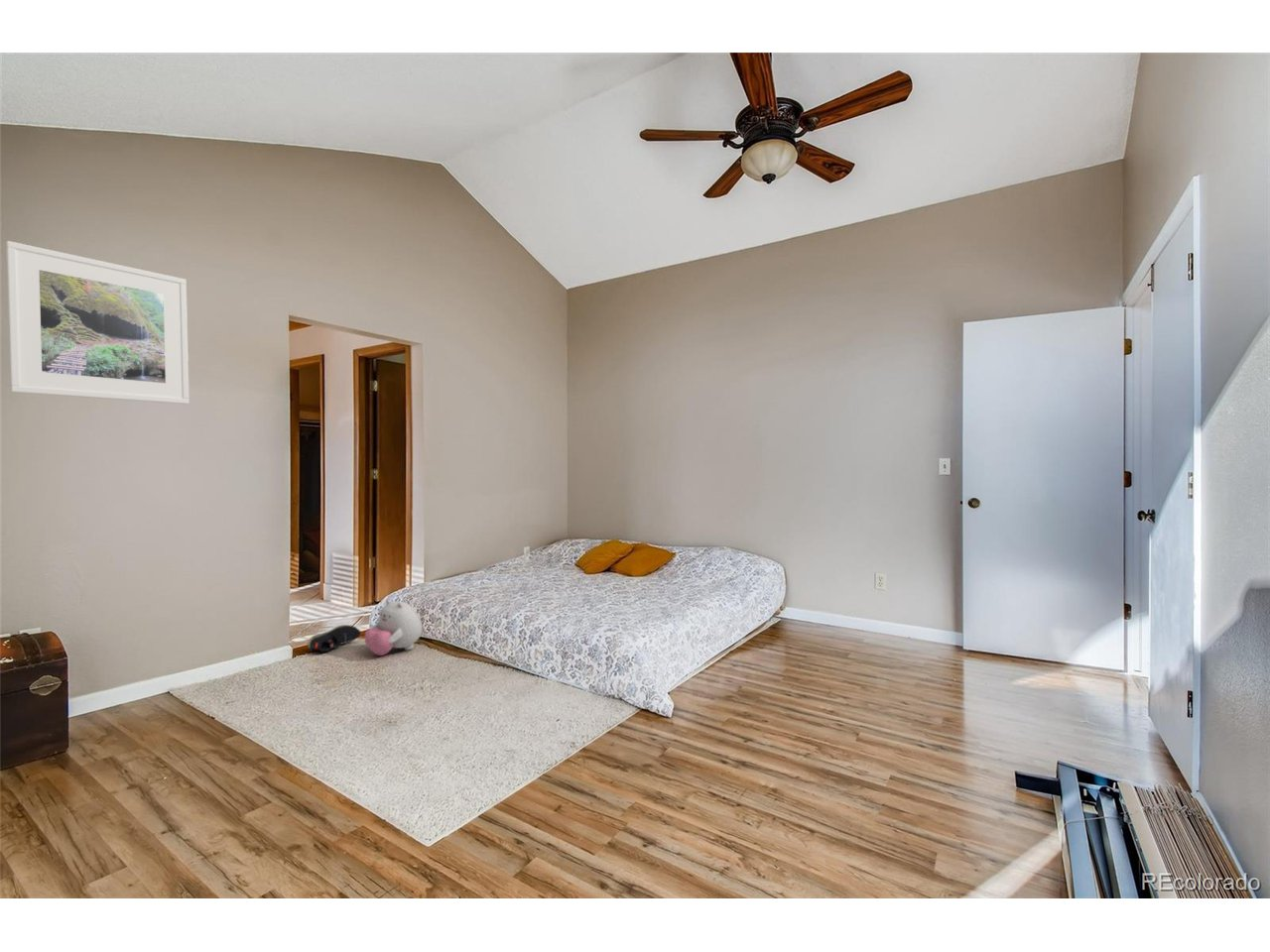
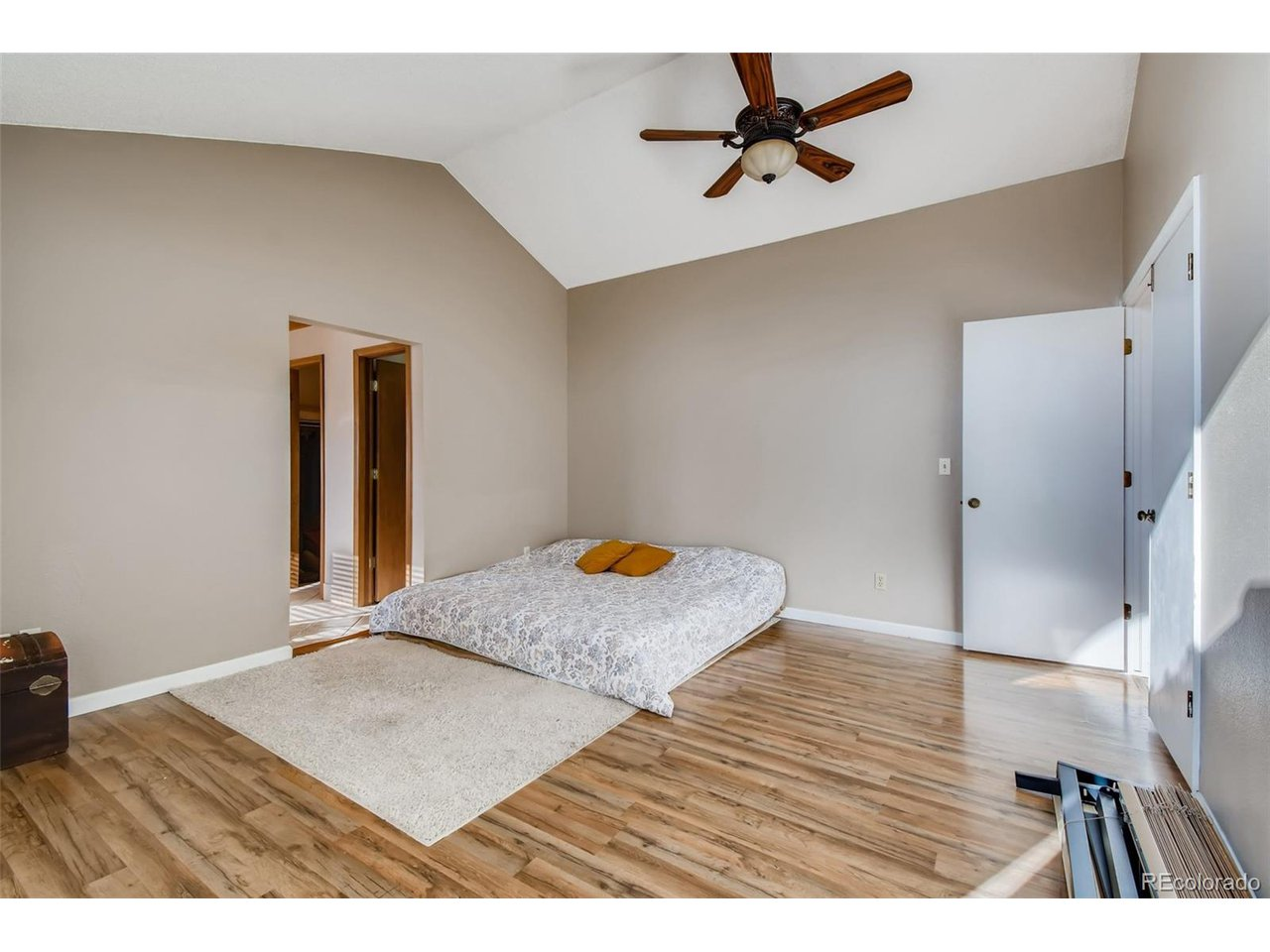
- shoe [307,624,362,653]
- plush toy [364,599,423,656]
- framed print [5,240,190,405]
